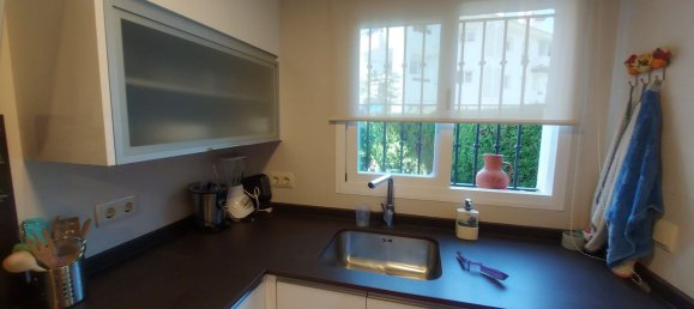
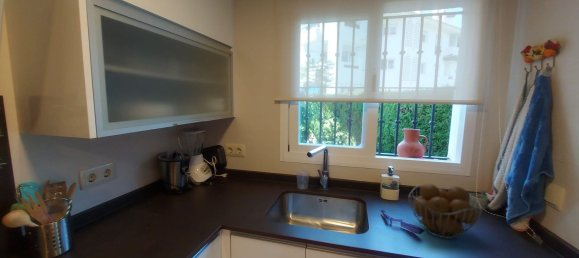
+ fruit basket [407,183,483,240]
